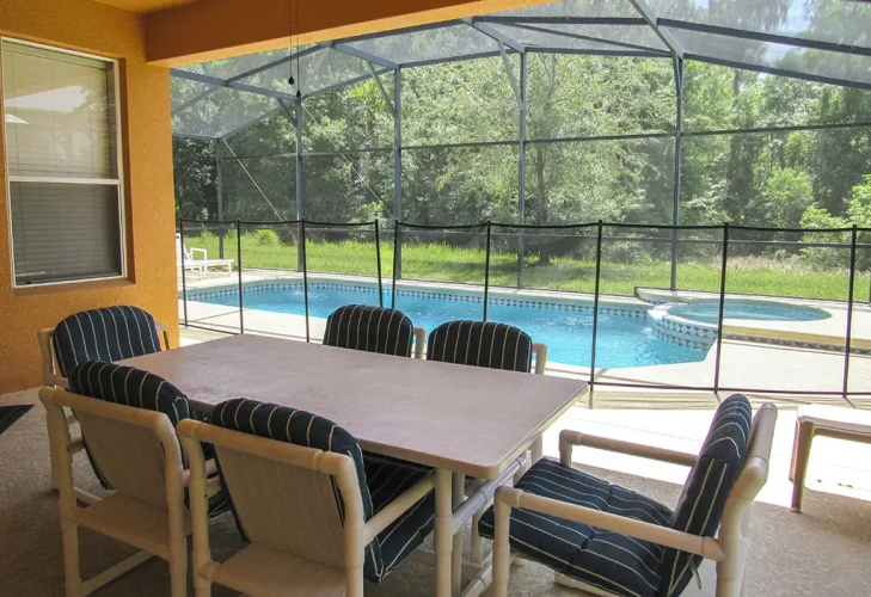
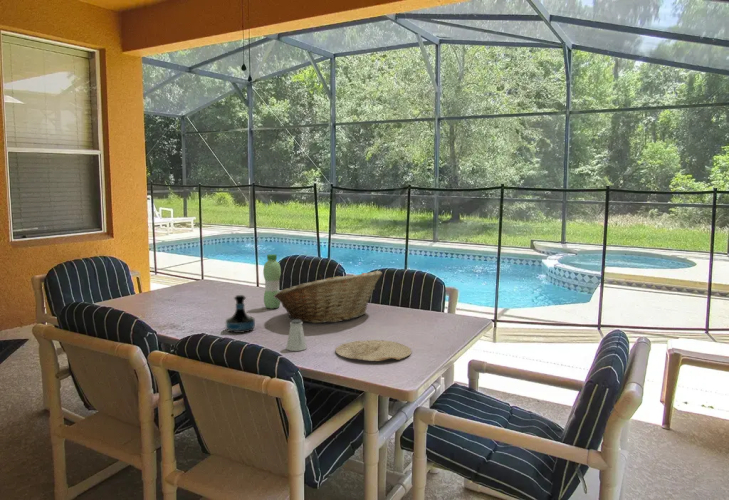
+ tequila bottle [225,294,256,334]
+ plate [335,339,412,362]
+ water bottle [262,253,282,310]
+ fruit basket [274,270,383,324]
+ saltshaker [285,320,308,352]
